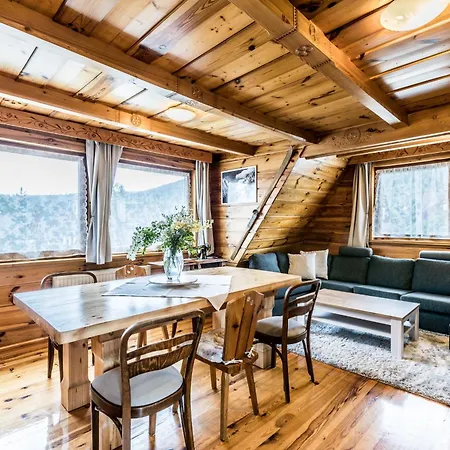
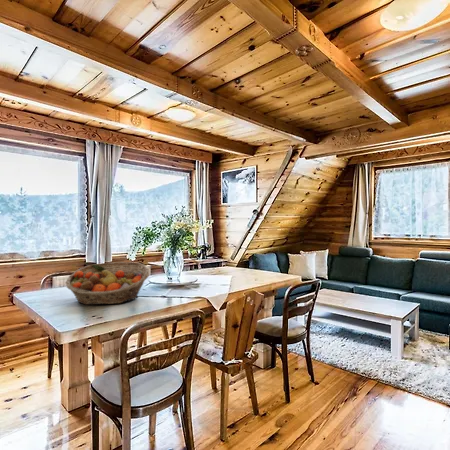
+ fruit basket [65,261,150,306]
